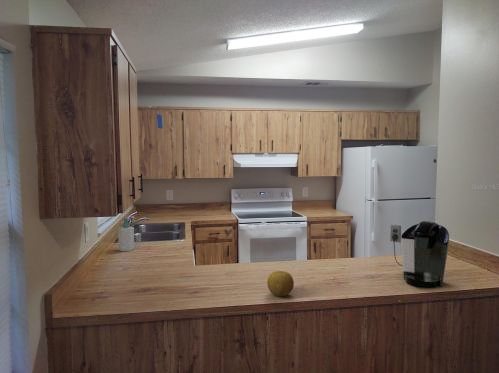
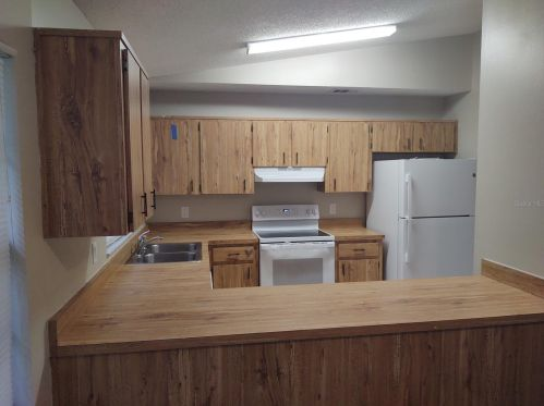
- soap bottle [117,217,135,252]
- fruit [266,270,295,297]
- coffee maker [389,220,450,289]
